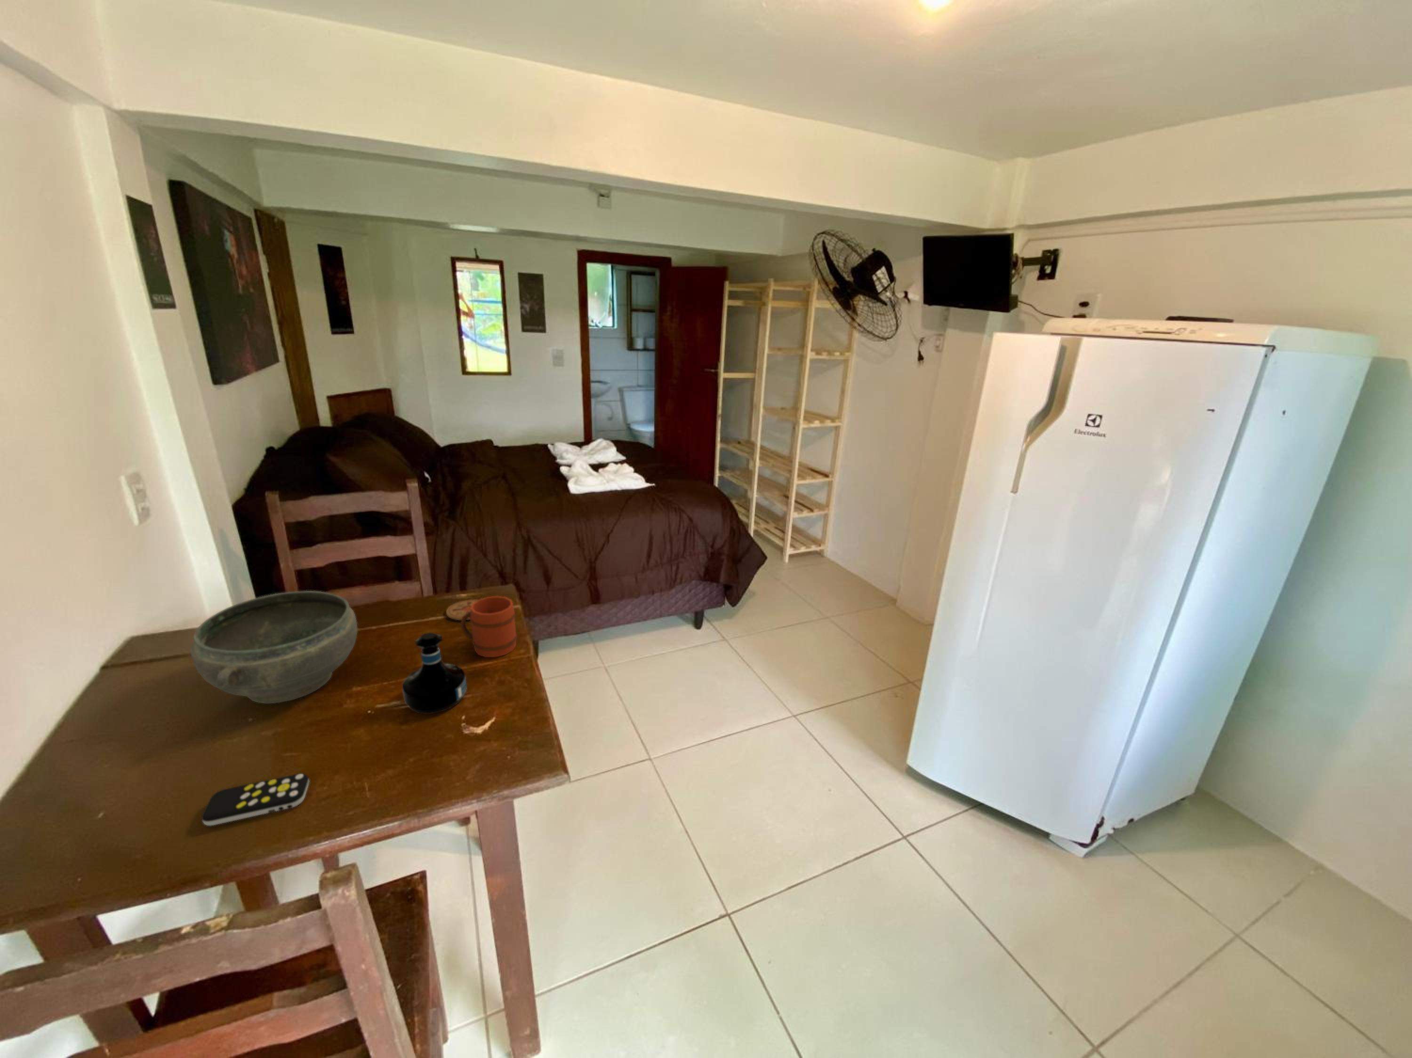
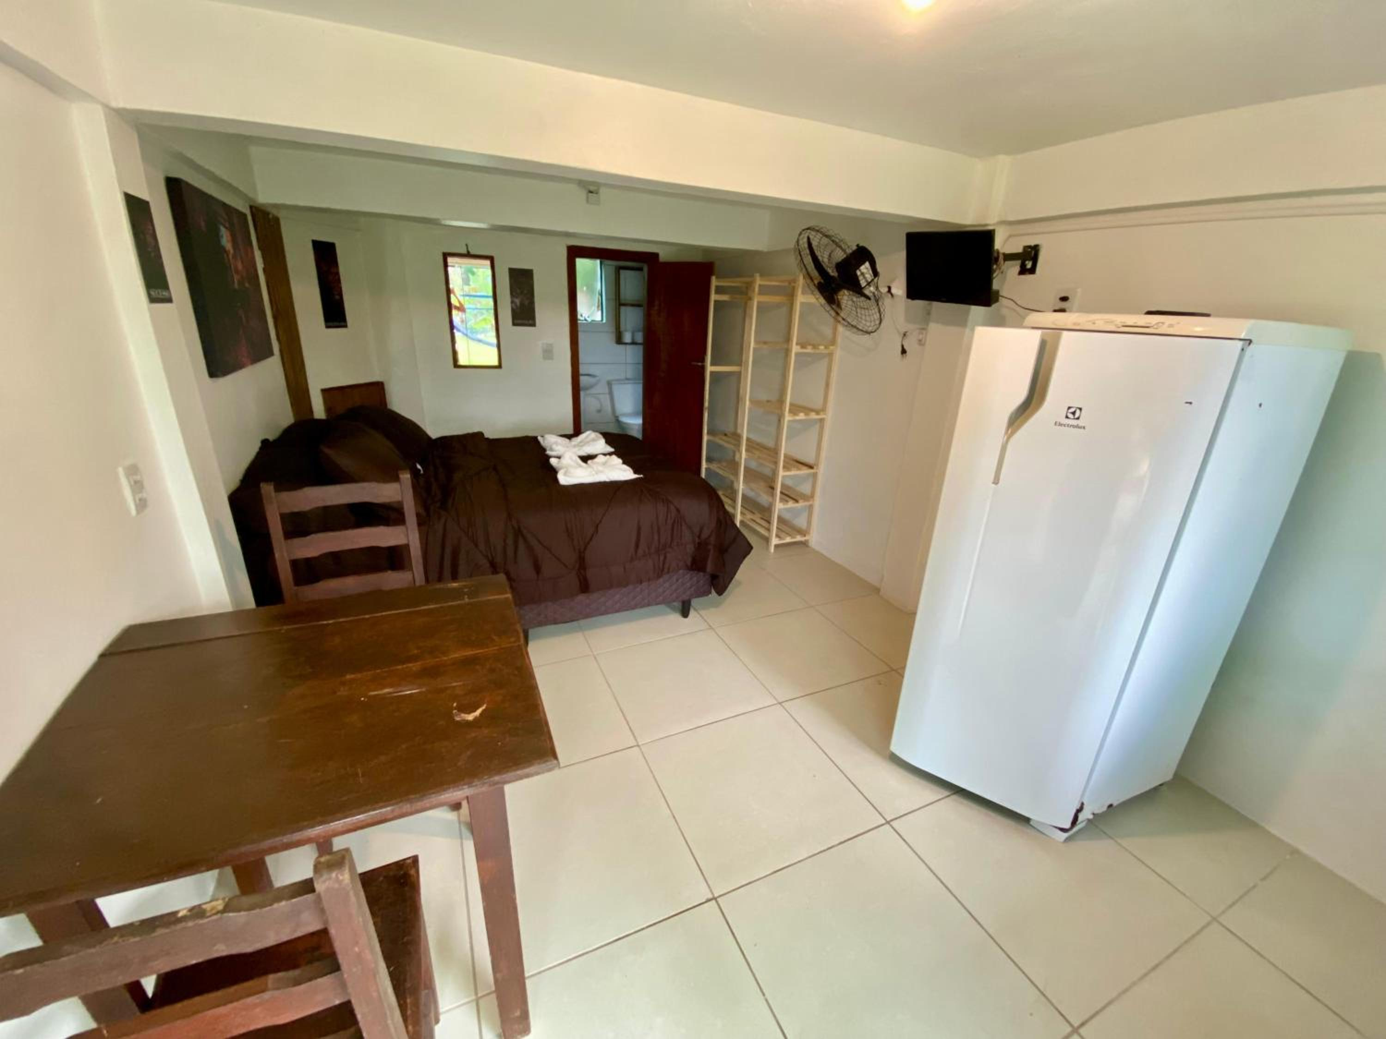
- tequila bottle [402,632,467,715]
- remote control [201,773,310,826]
- coaster [446,599,478,621]
- bowl [190,590,358,703]
- mug [460,596,518,658]
